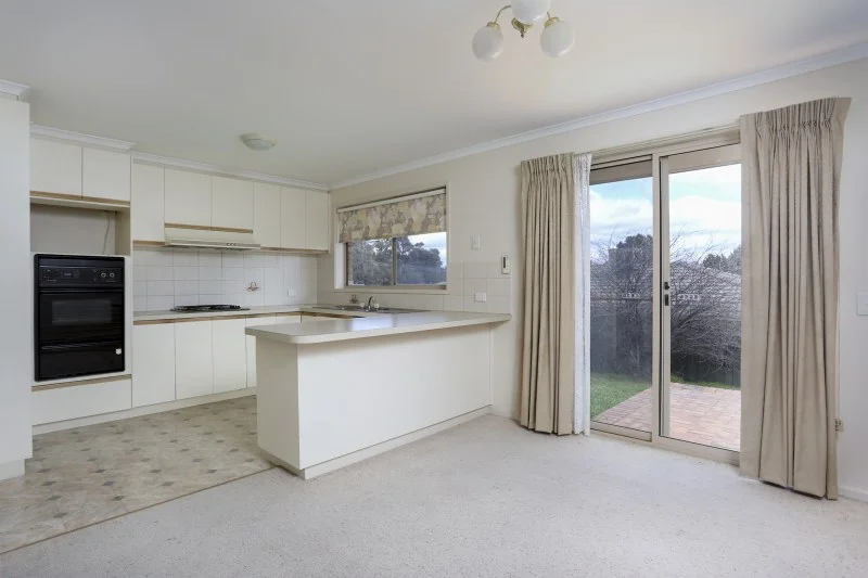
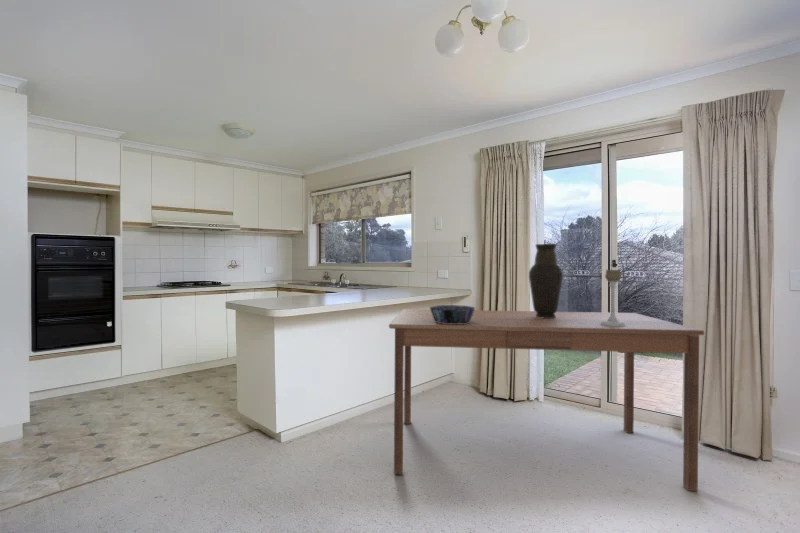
+ decorative bowl [428,304,476,324]
+ dining table [388,308,705,492]
+ candle holder [600,269,625,326]
+ vase [528,243,564,318]
